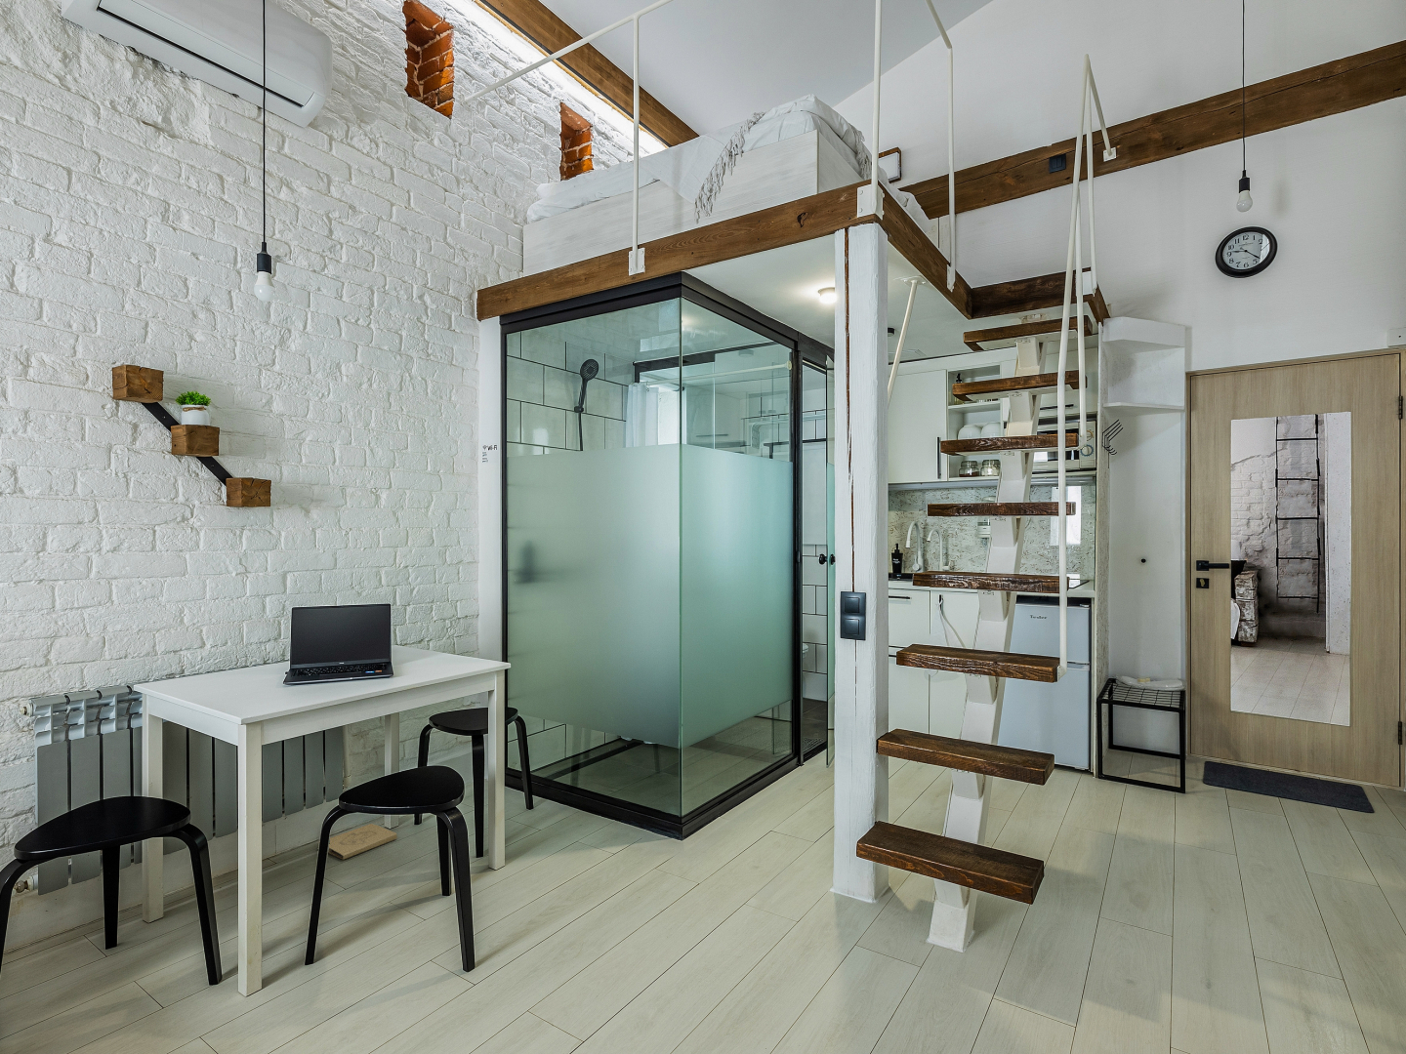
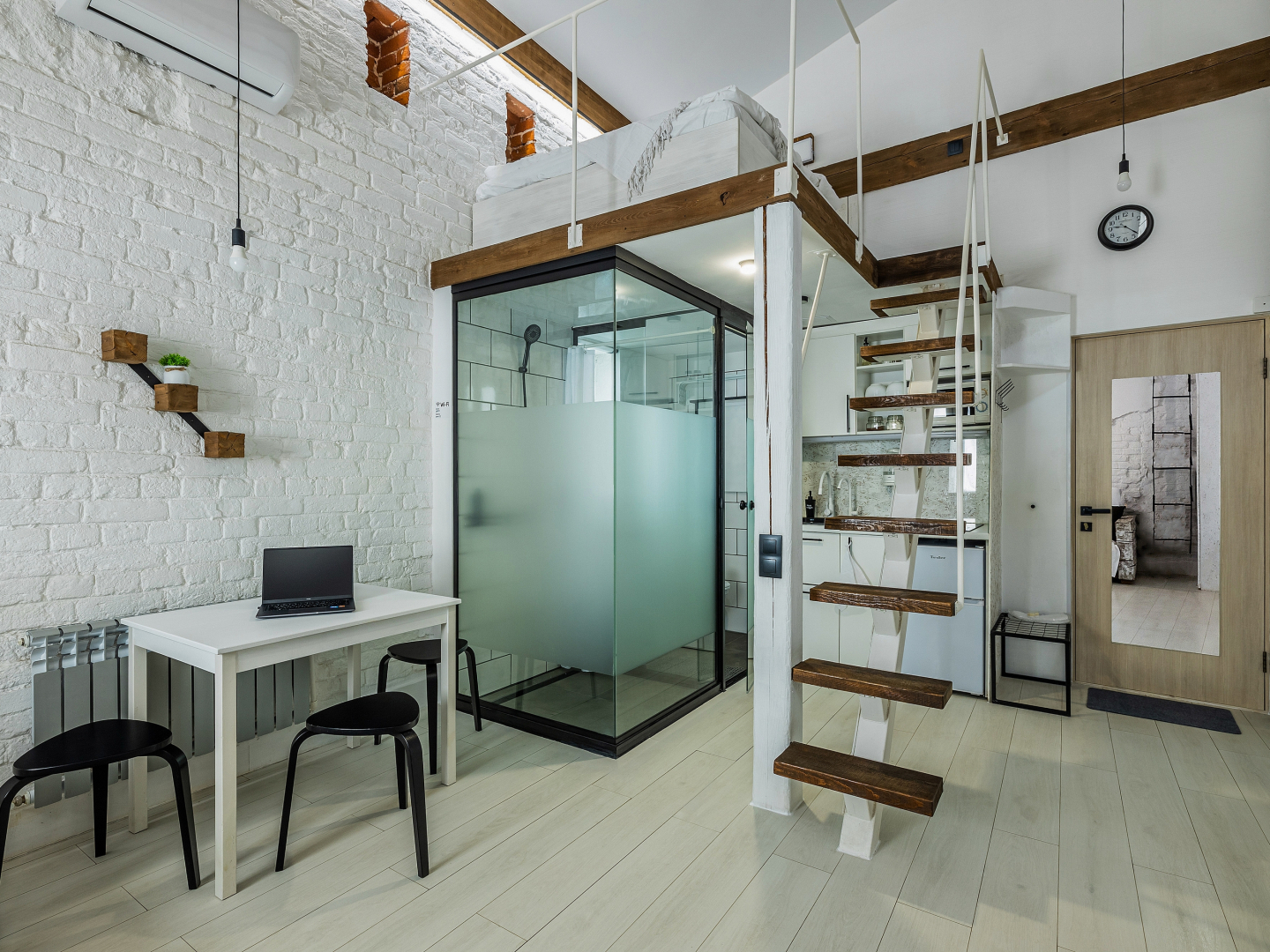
- box [317,823,399,860]
